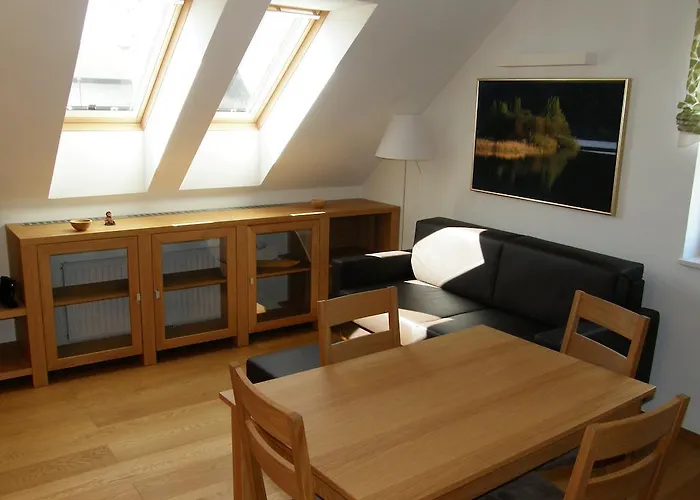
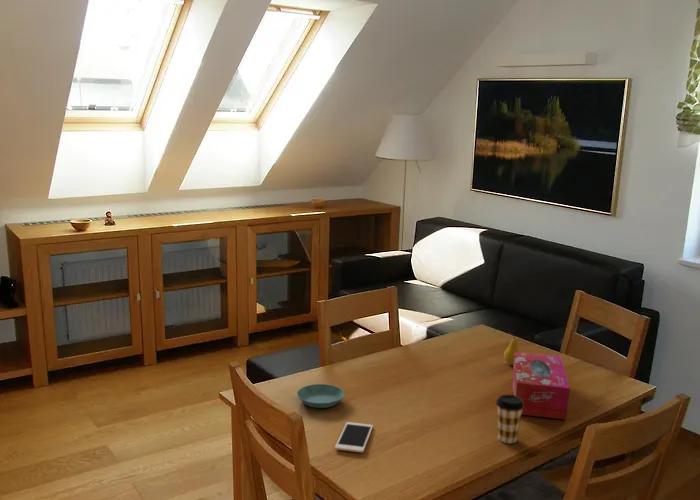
+ cell phone [334,421,374,454]
+ tissue box [511,351,571,421]
+ coffee cup [495,394,524,444]
+ saucer [296,383,345,409]
+ fruit [503,331,521,366]
